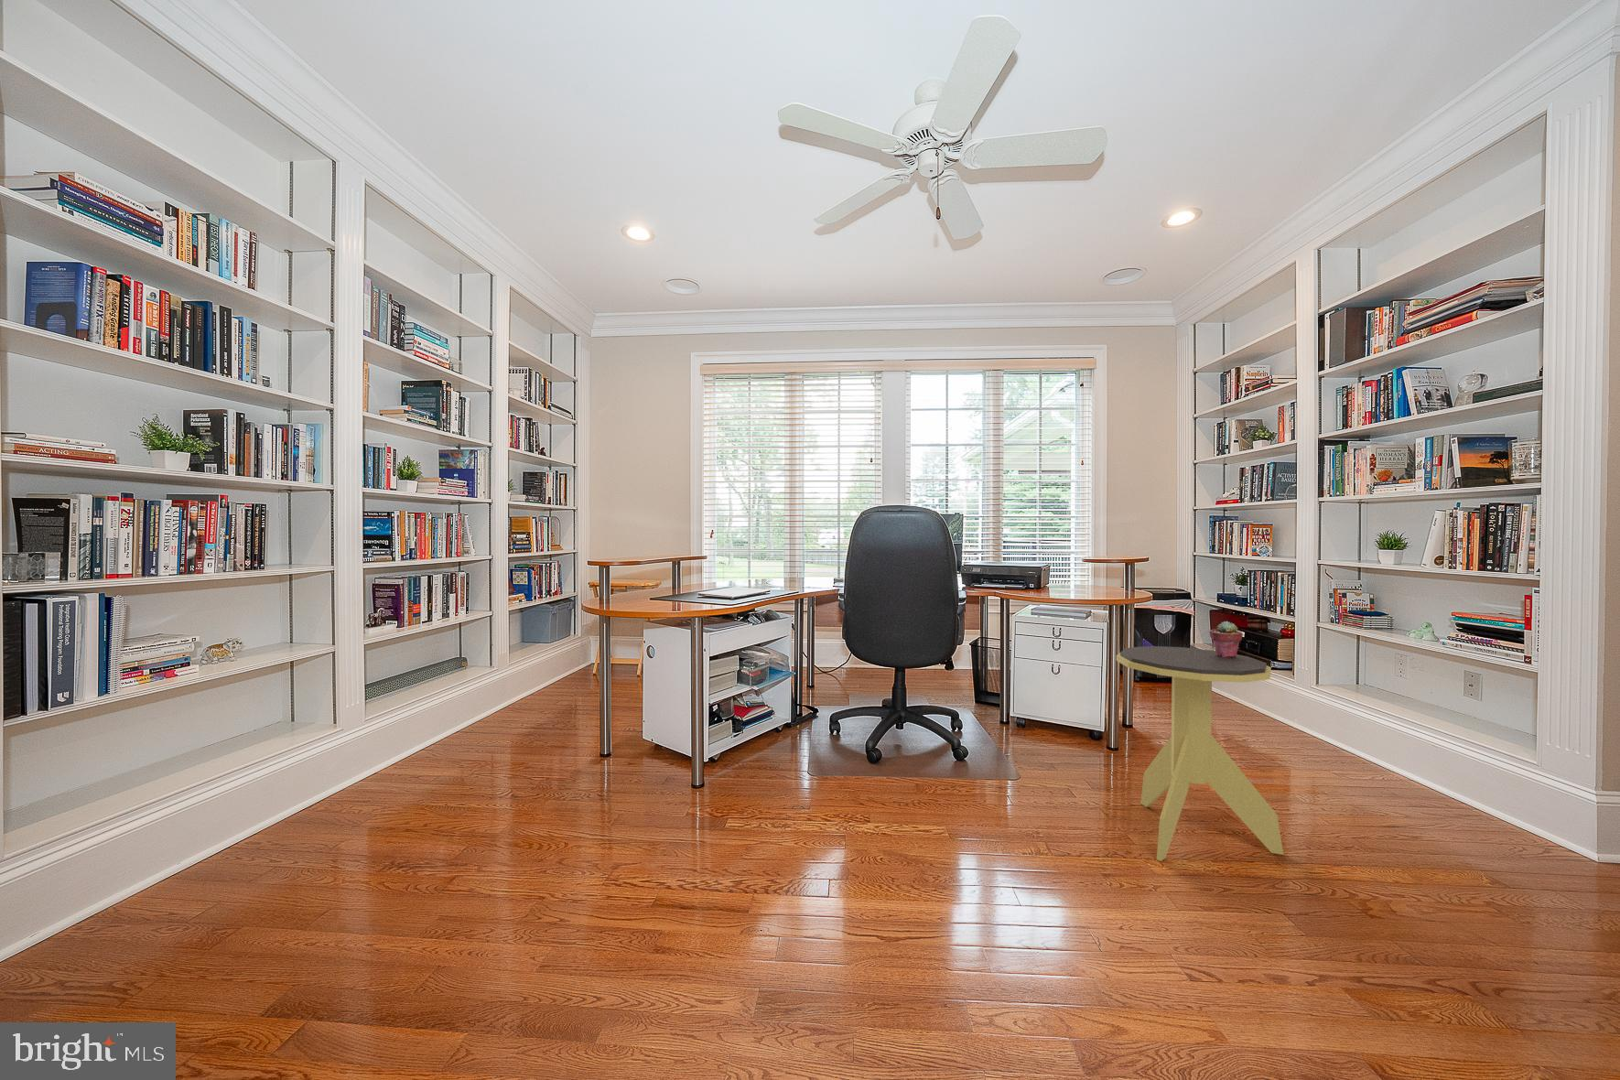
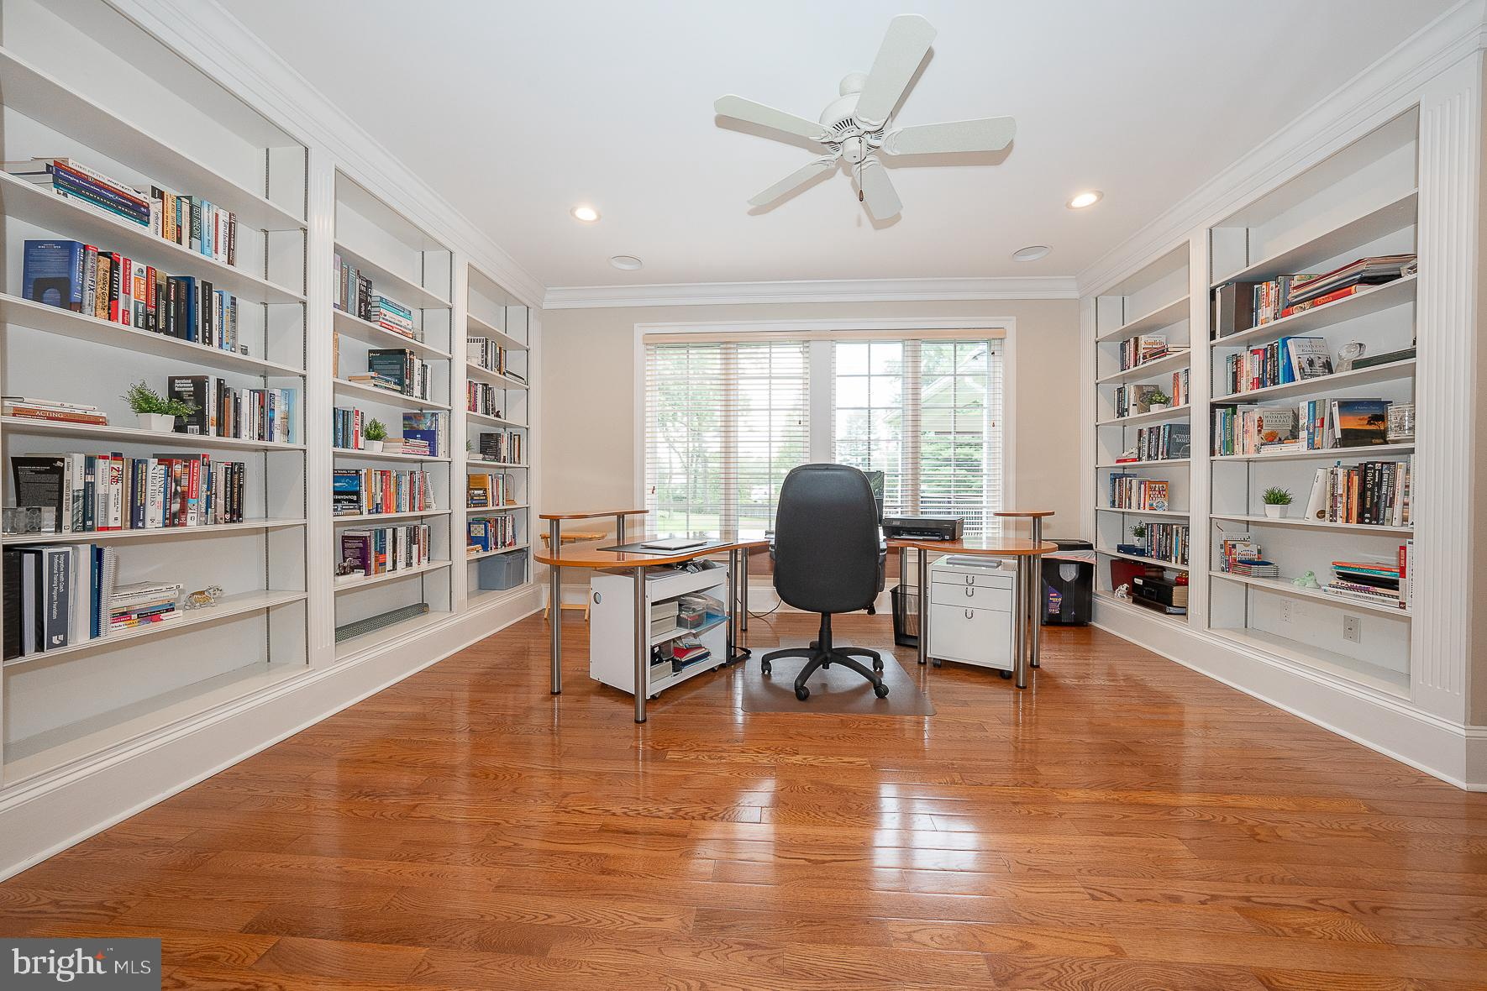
- side table [1116,645,1284,862]
- potted succulent [1209,621,1243,657]
